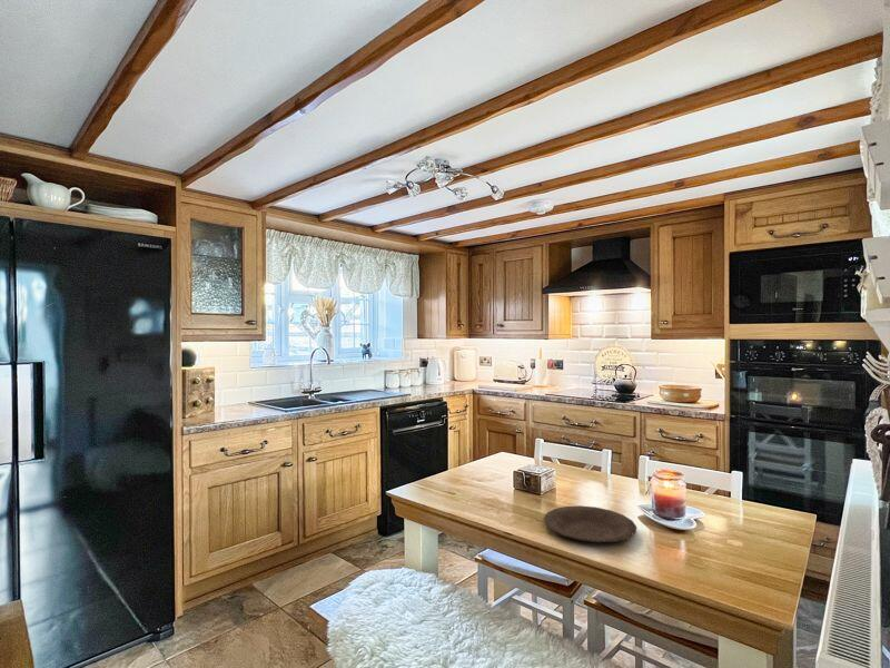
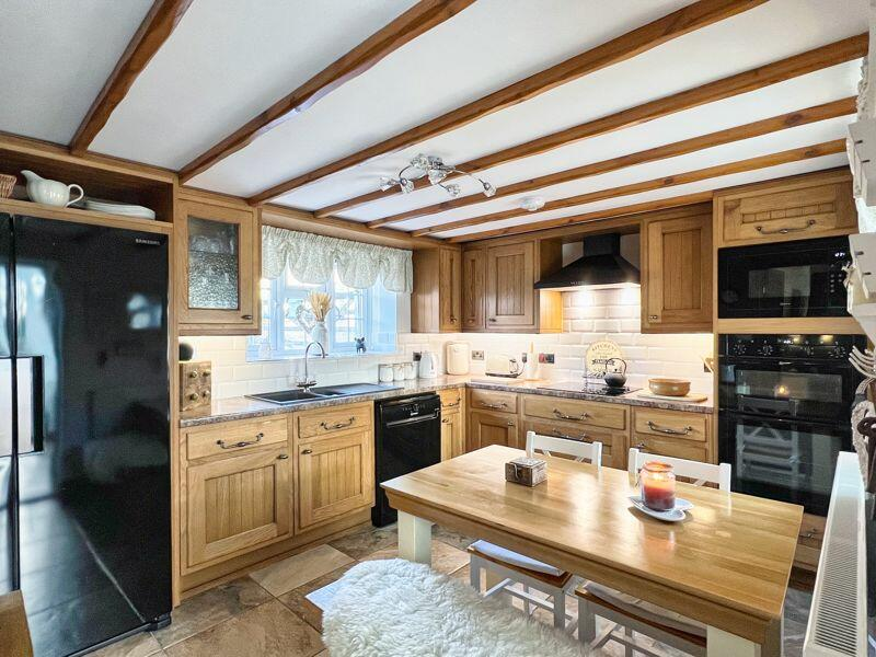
- plate [543,504,637,543]
